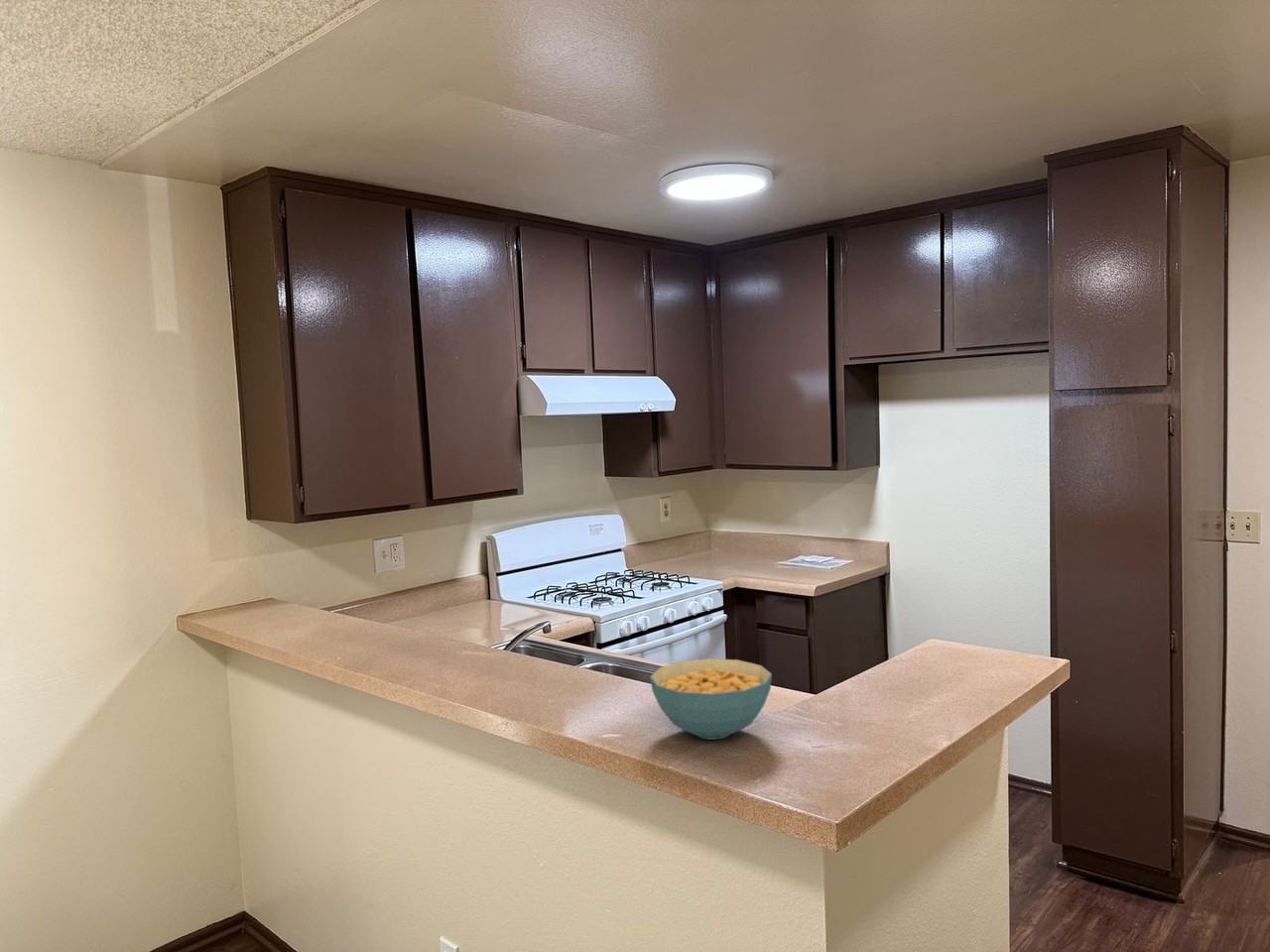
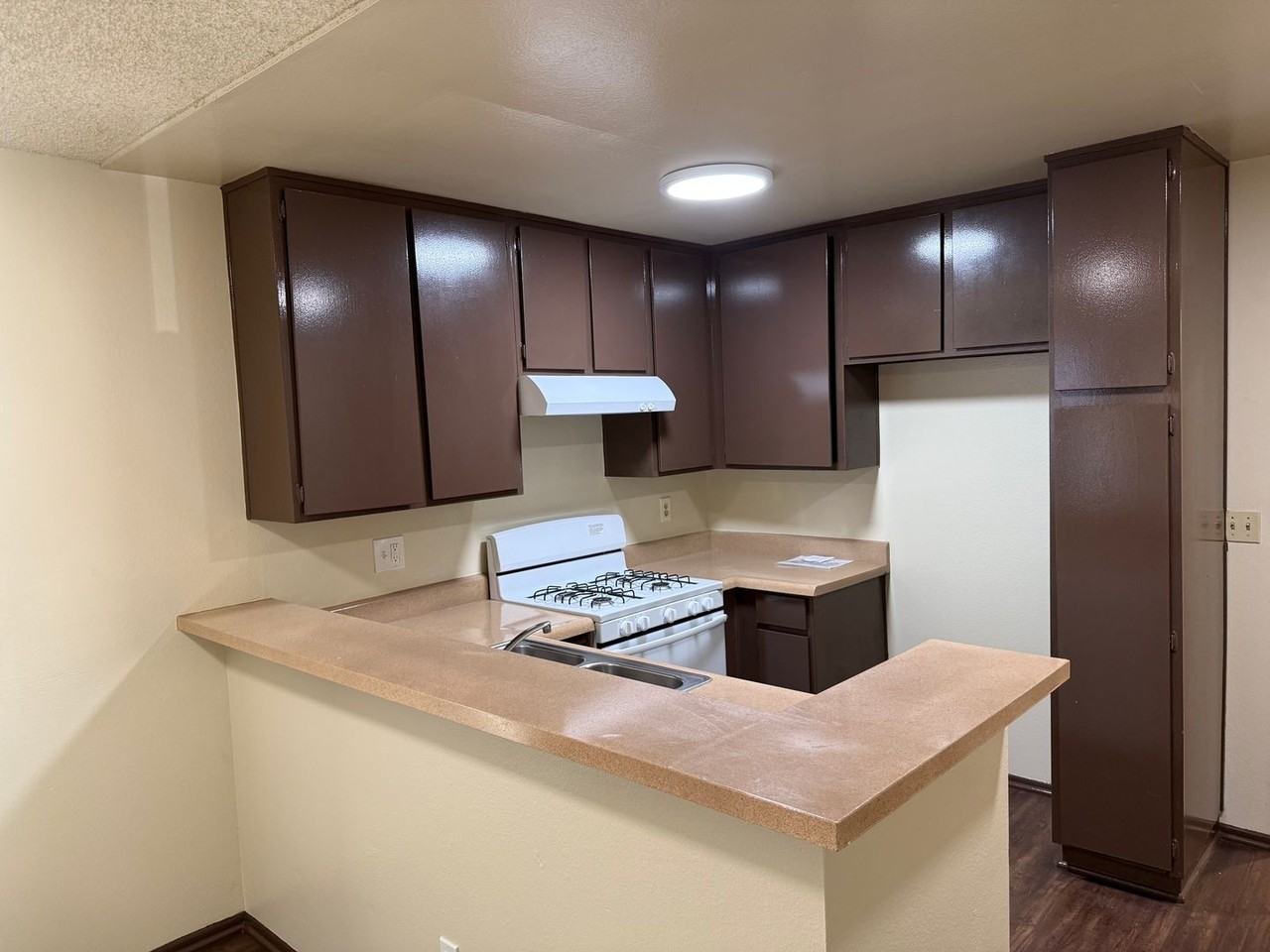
- cereal bowl [649,657,773,741]
